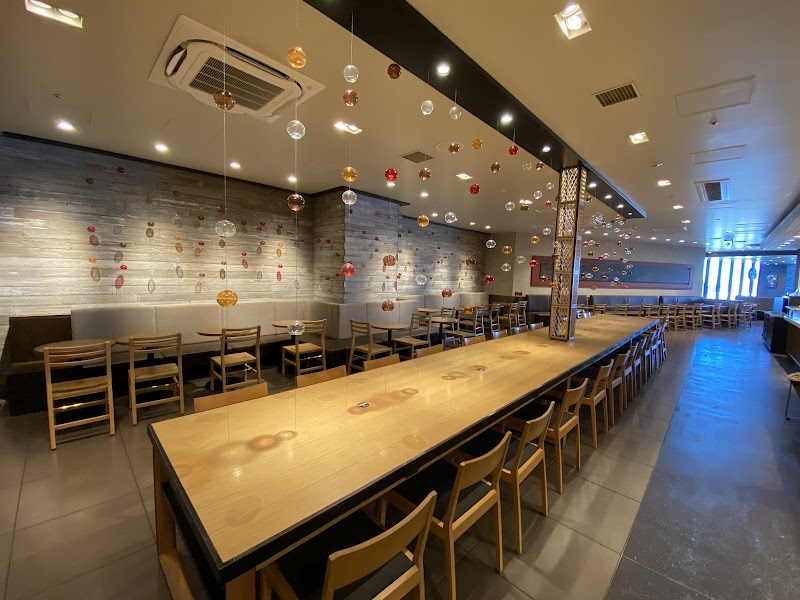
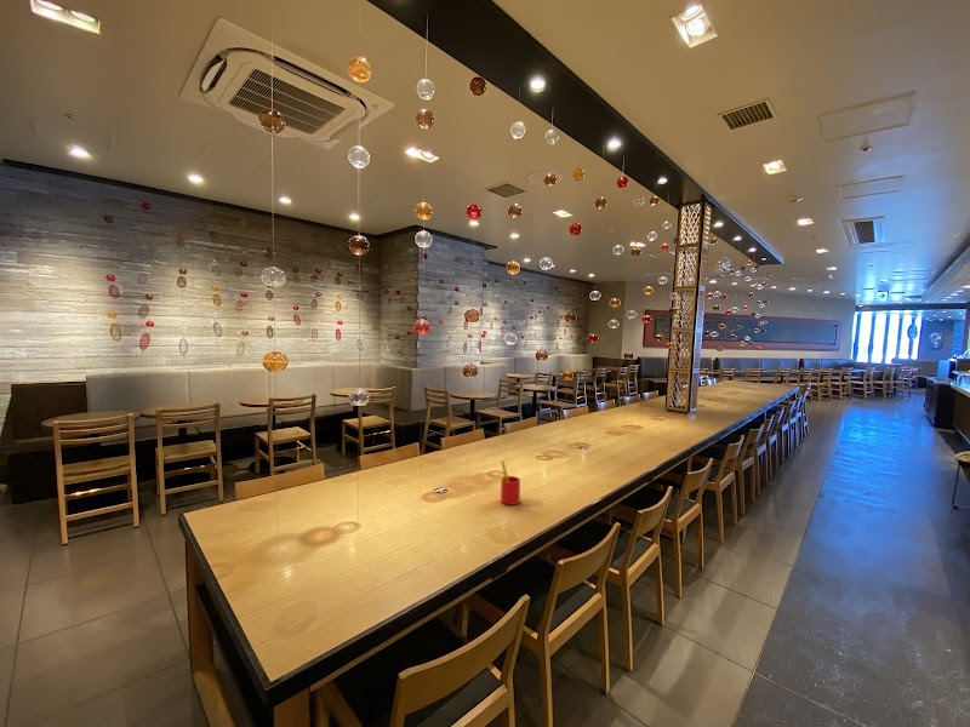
+ straw [500,459,521,506]
